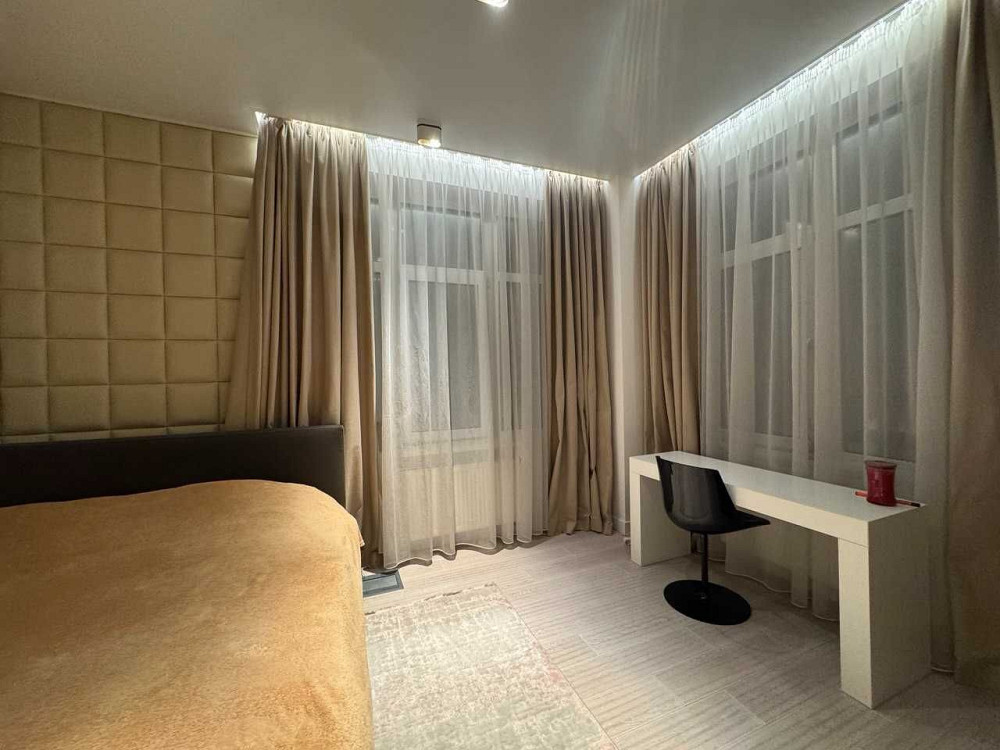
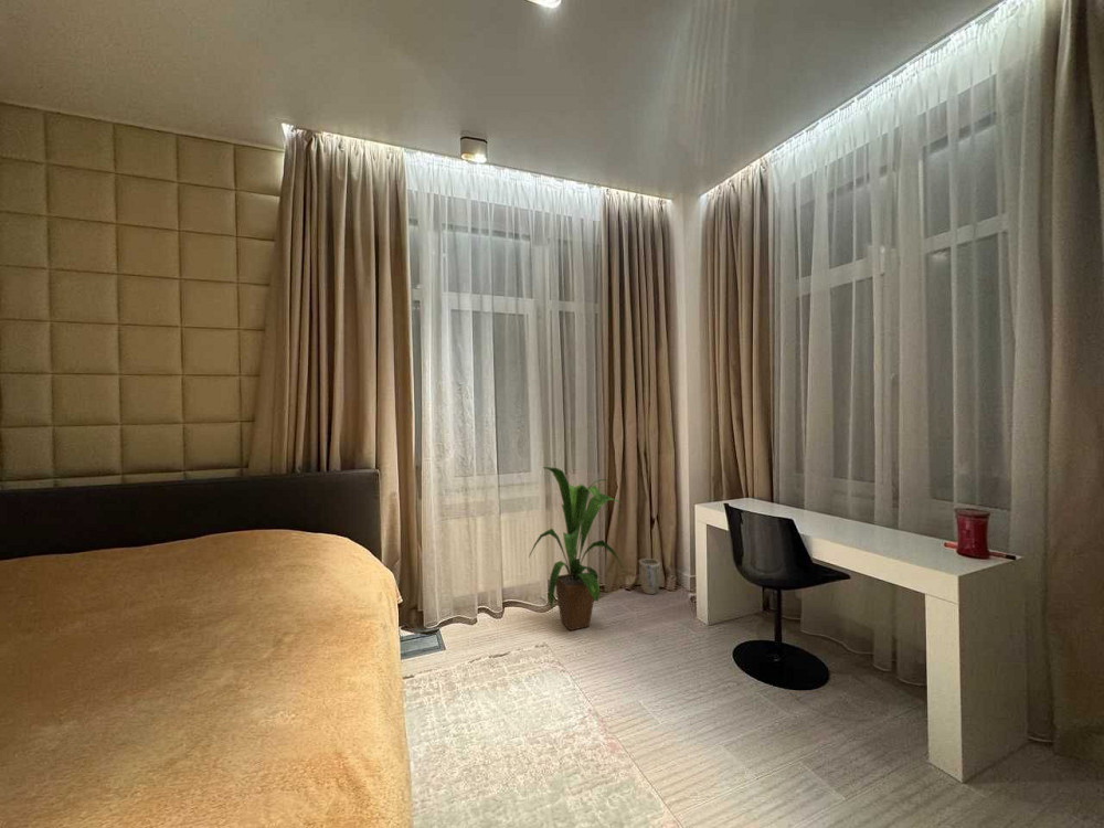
+ house plant [528,466,635,631]
+ plant pot [638,558,661,595]
